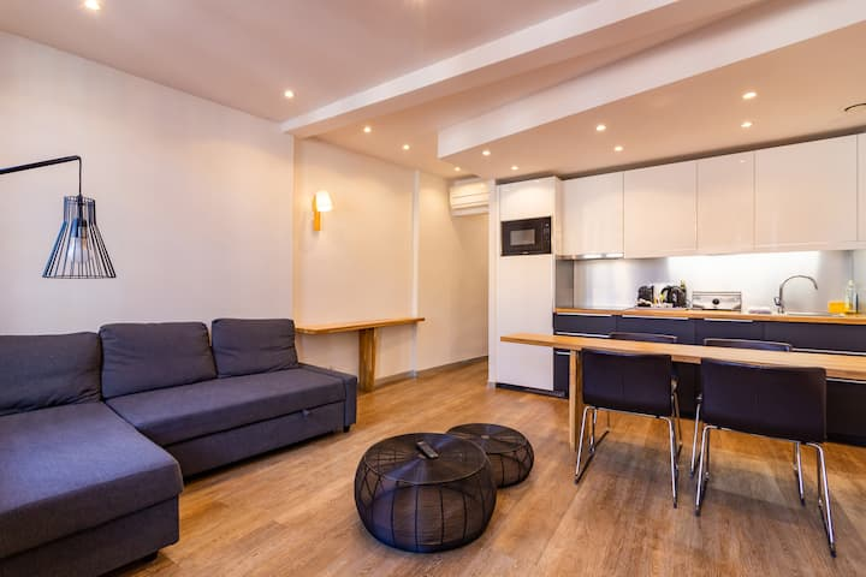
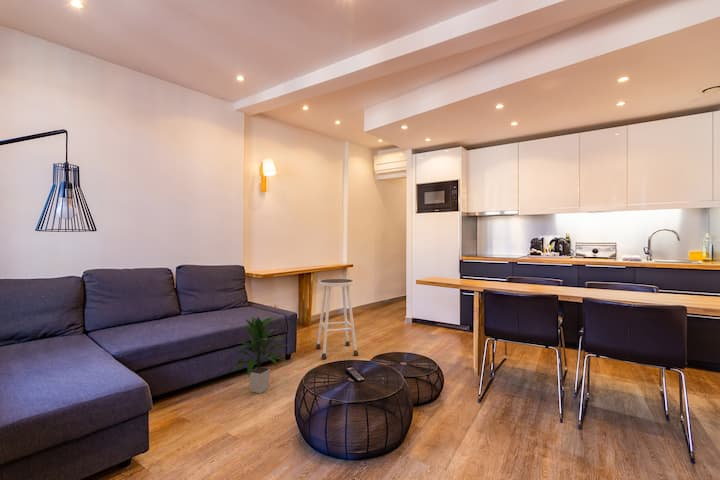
+ stool [315,278,359,360]
+ indoor plant [230,316,289,394]
